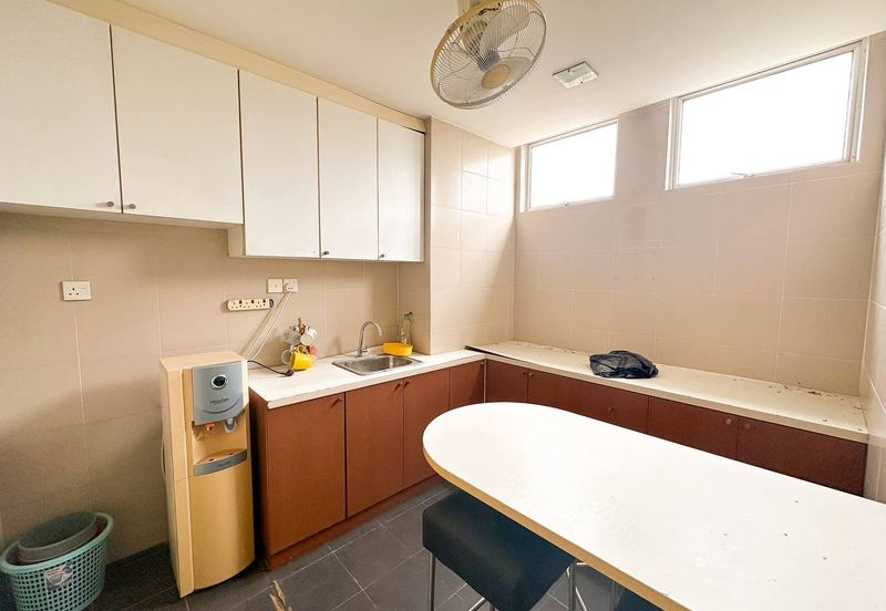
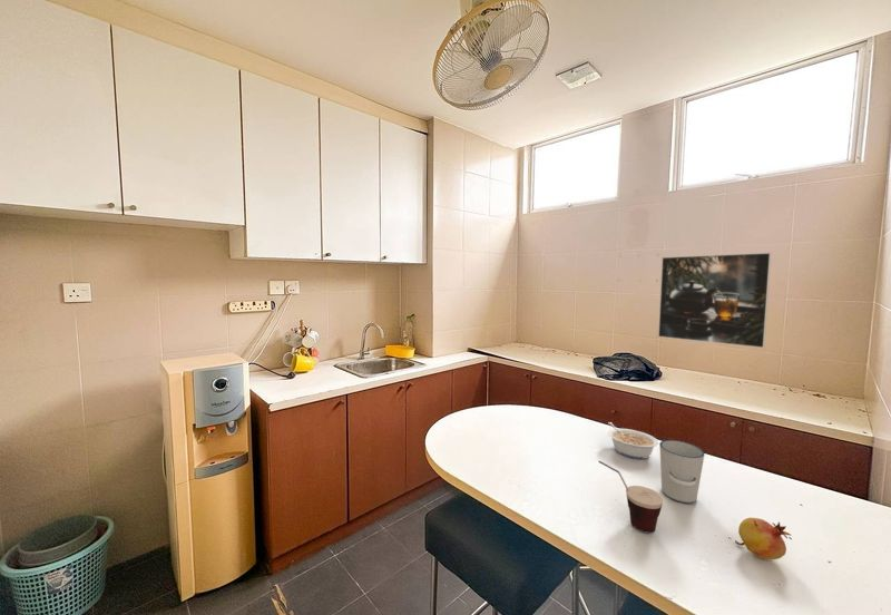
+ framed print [657,252,773,349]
+ legume [607,421,659,460]
+ fruit [734,517,792,560]
+ cup [598,460,665,534]
+ cup [658,439,706,504]
